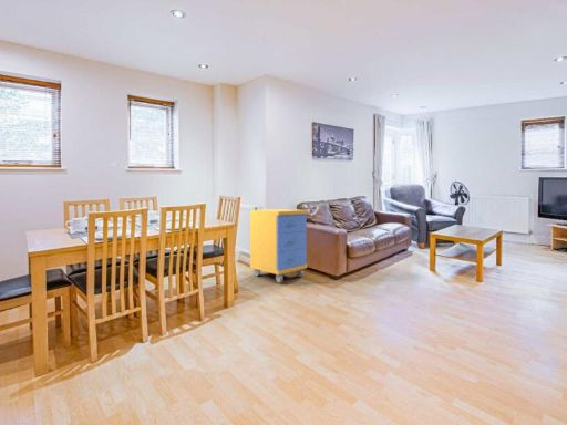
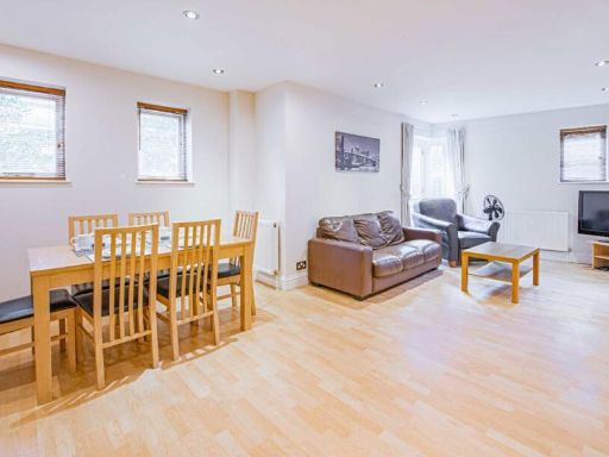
- storage cabinet [249,208,309,283]
